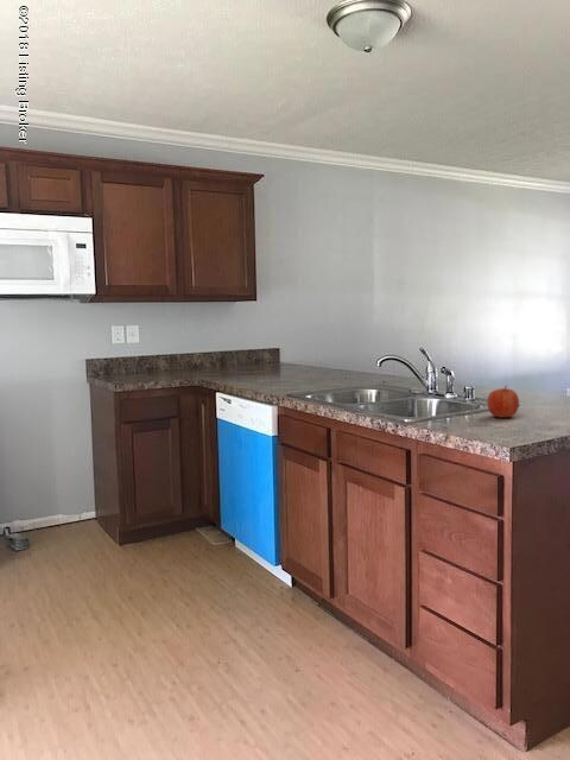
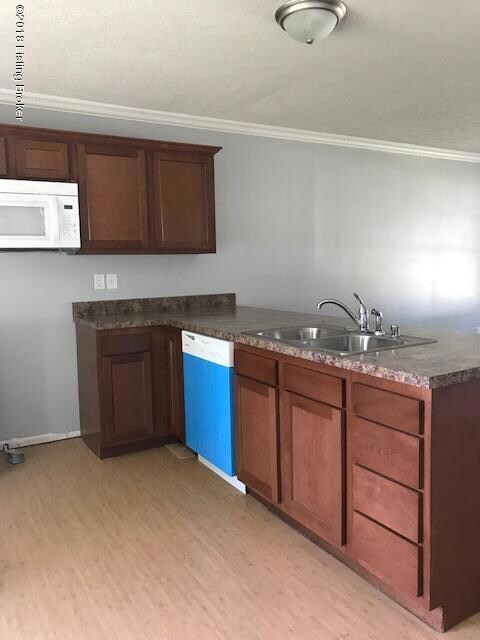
- fruit [486,385,520,419]
